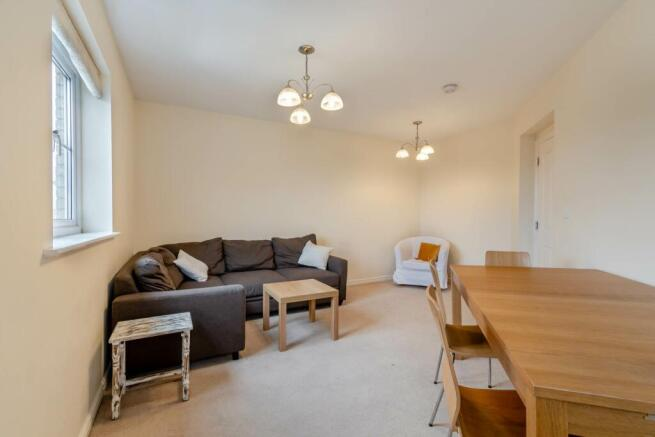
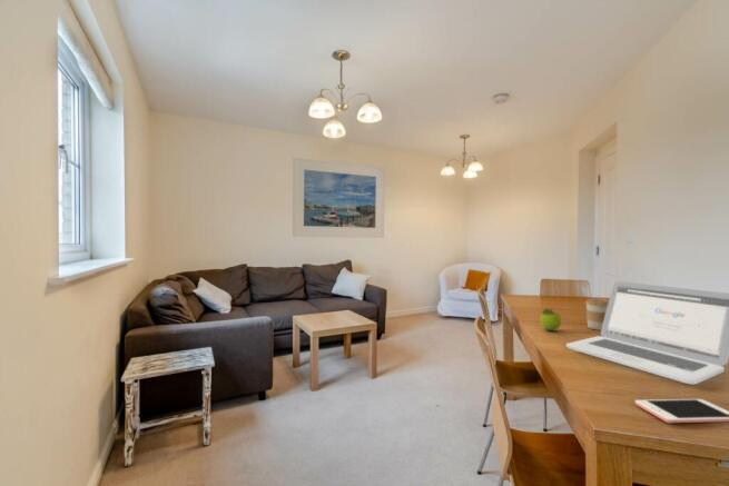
+ cell phone [634,398,729,424]
+ laptop [565,280,729,386]
+ coffee cup [584,298,609,331]
+ fruit [539,307,562,331]
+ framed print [292,157,386,239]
